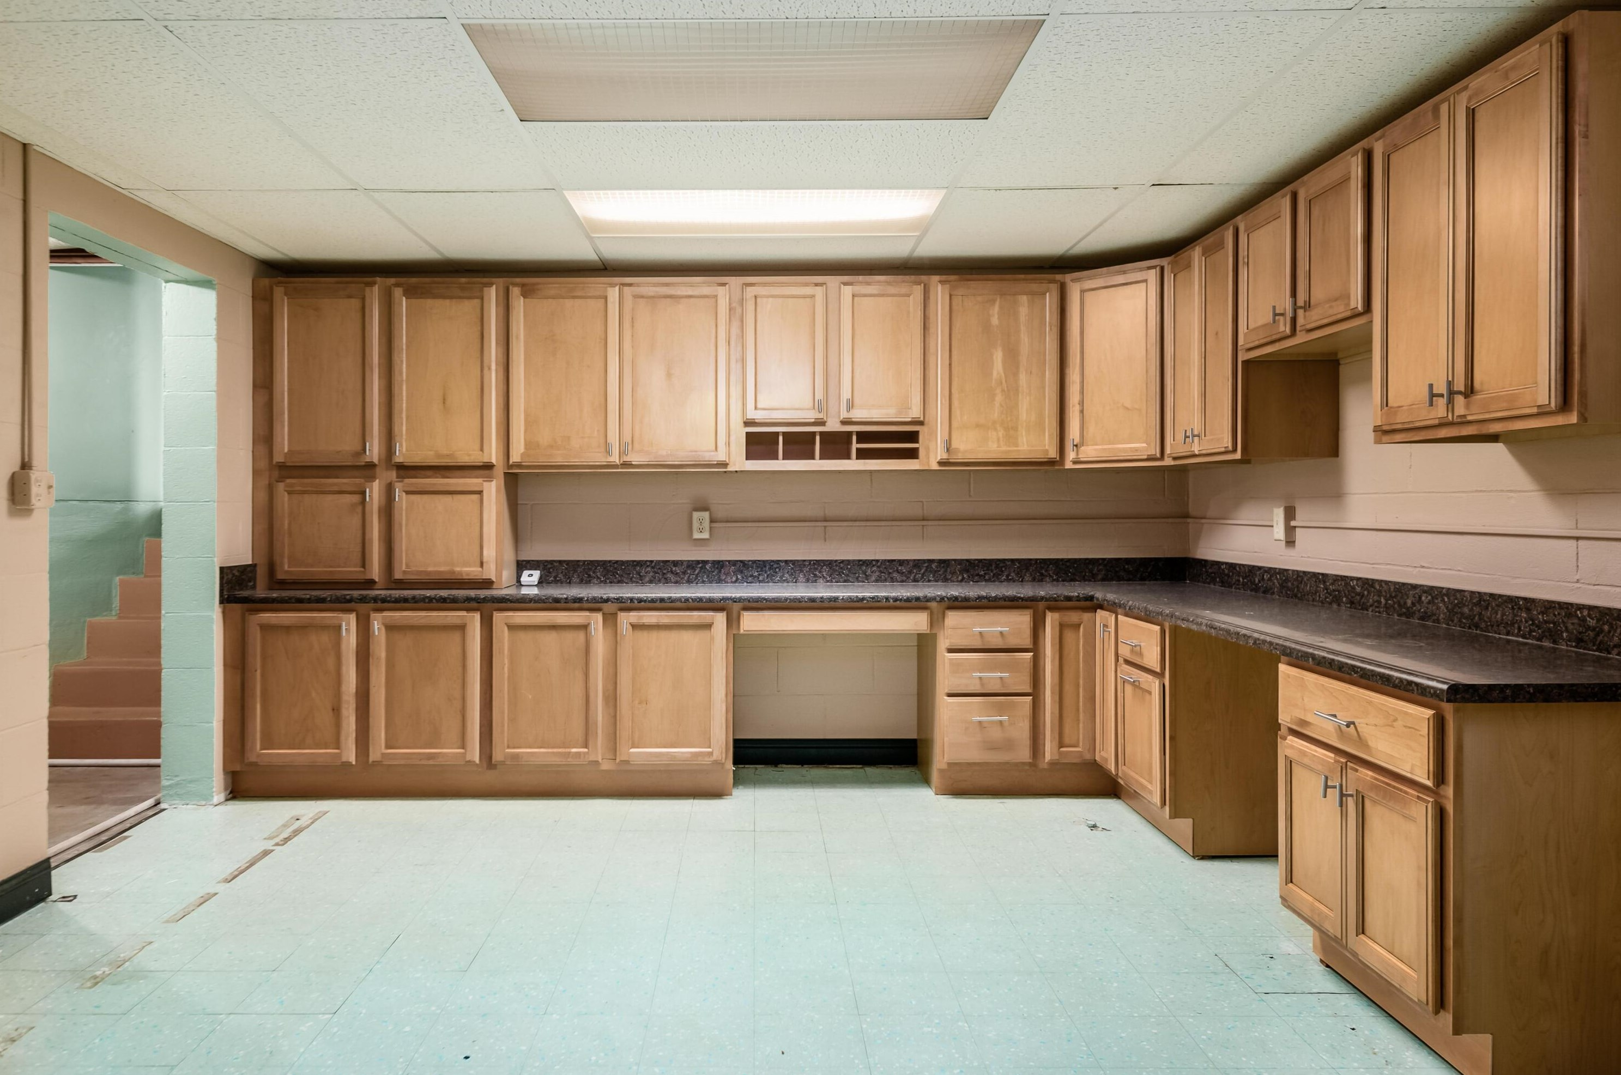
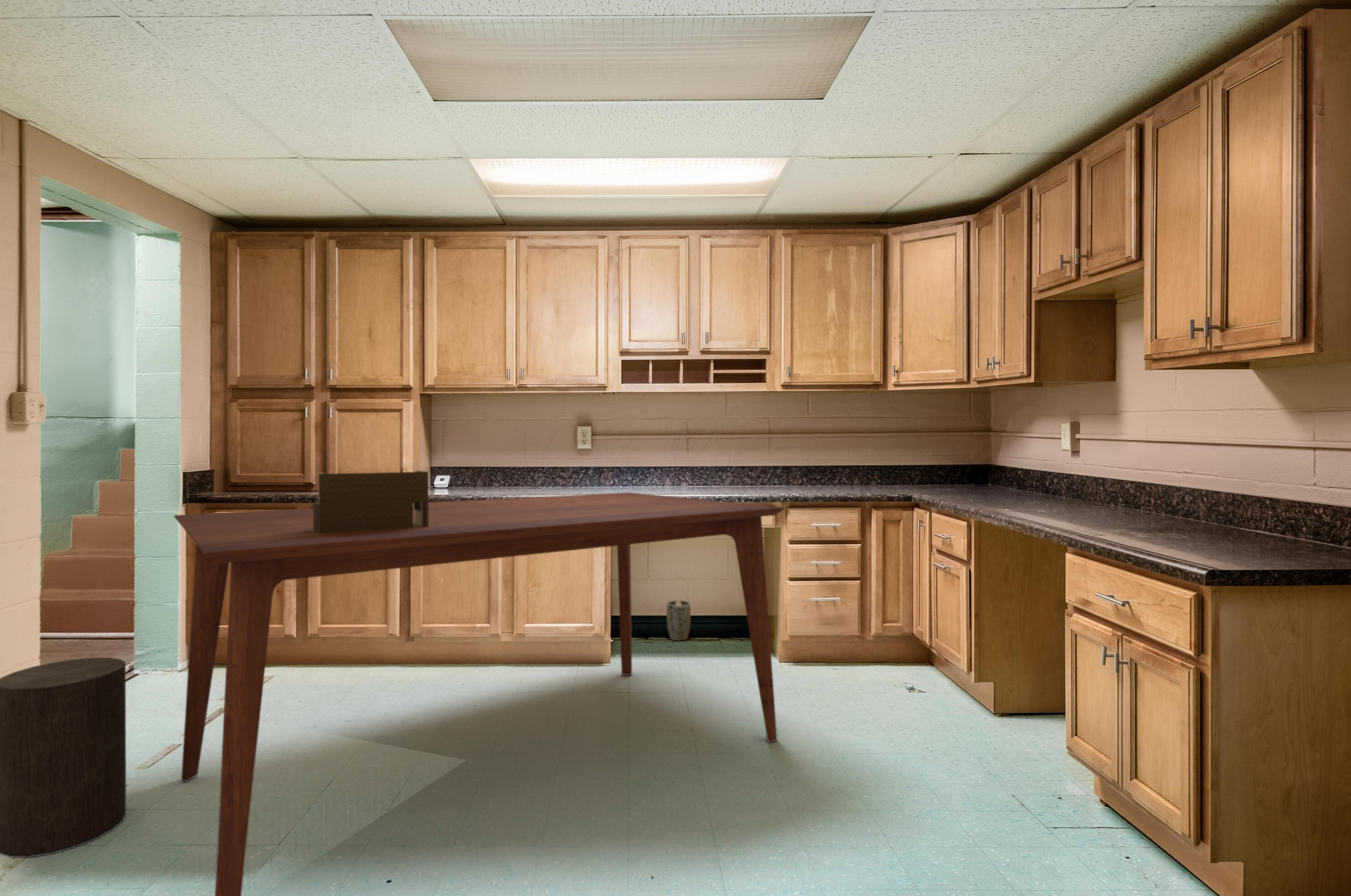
+ dining table [174,492,785,896]
+ plant pot [666,600,691,641]
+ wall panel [313,470,429,534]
+ stool [0,657,127,858]
